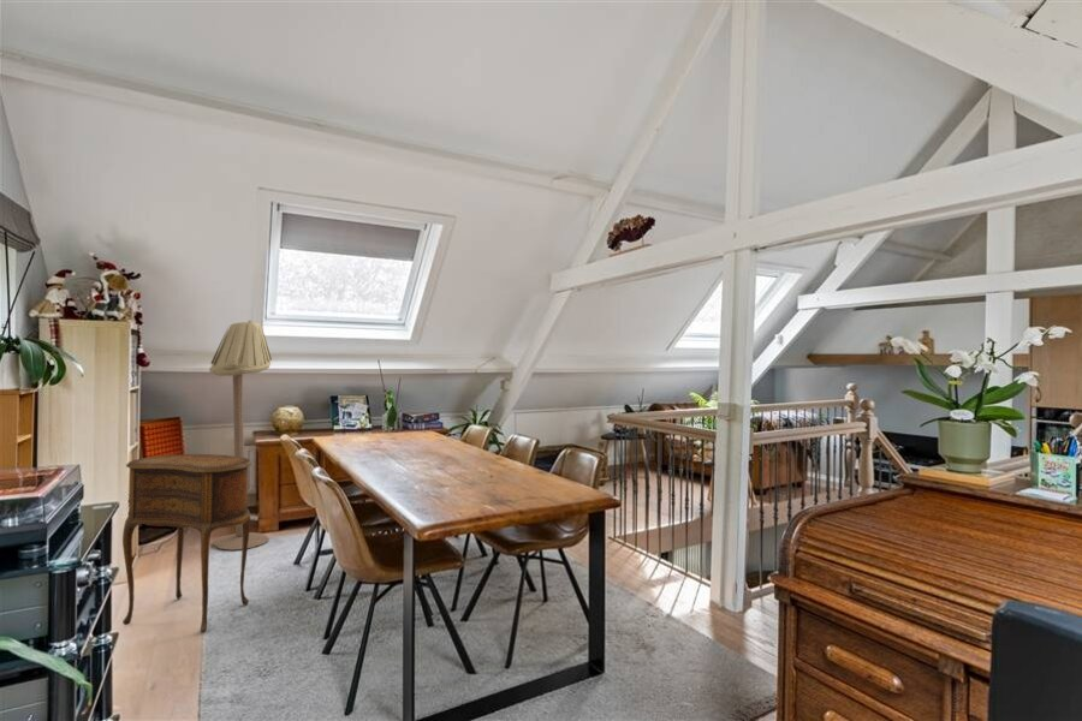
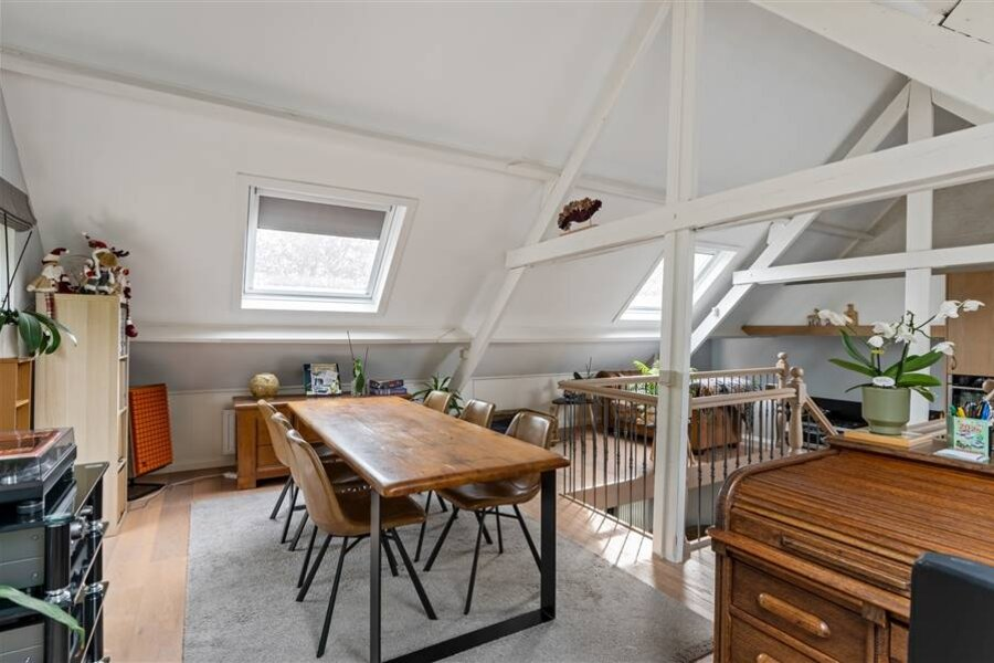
- floor lamp [208,320,273,552]
- side table [121,453,254,634]
